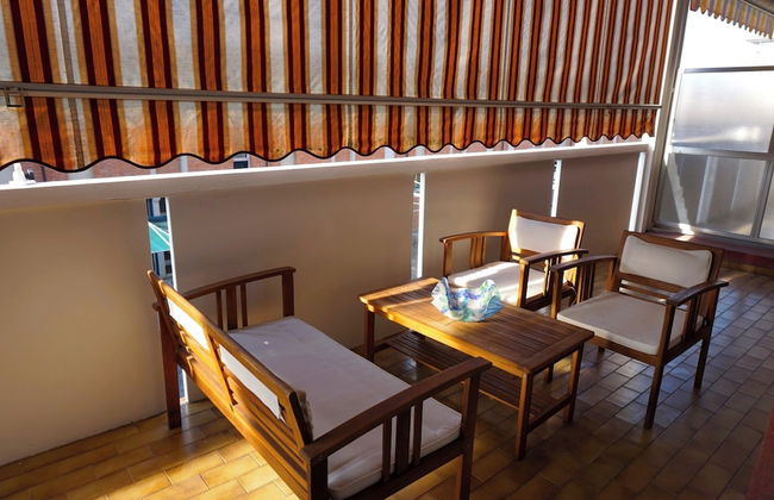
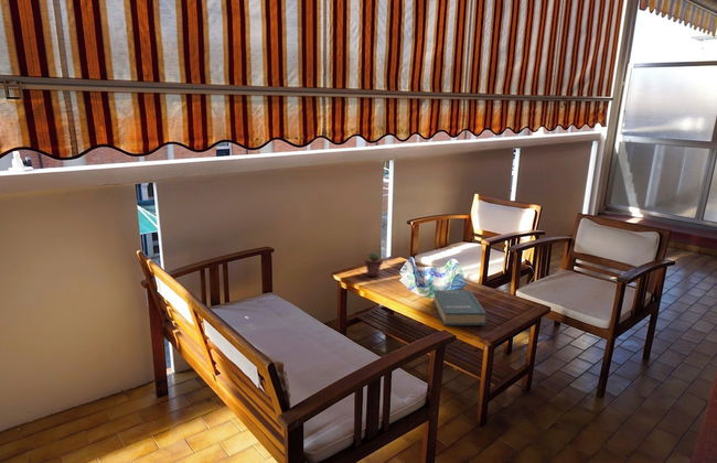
+ potted succulent [364,251,384,278]
+ hardback book [432,289,489,326]
